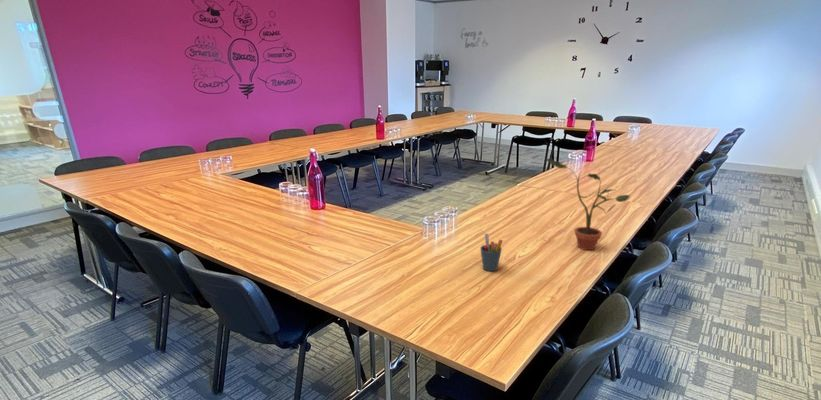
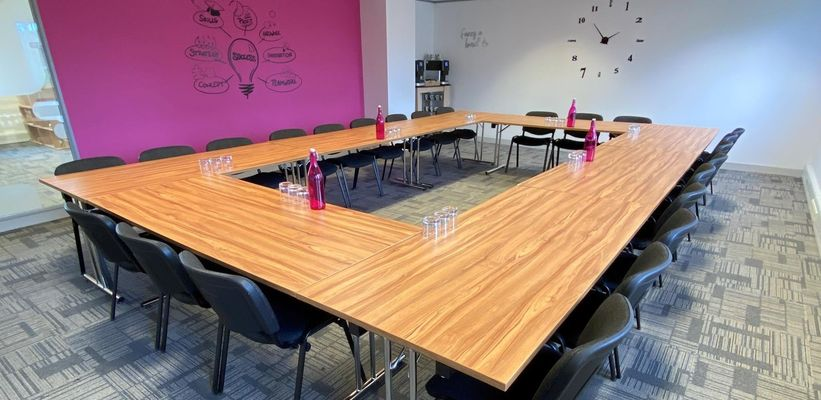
- pen holder [479,233,504,272]
- potted plant [545,158,631,251]
